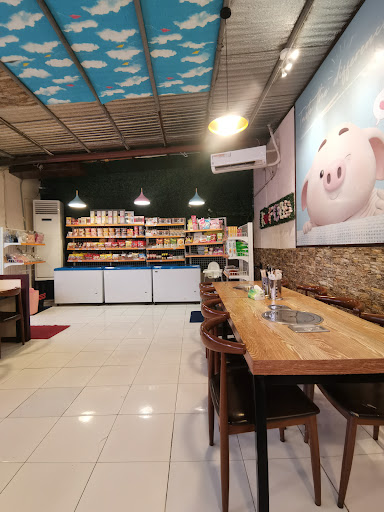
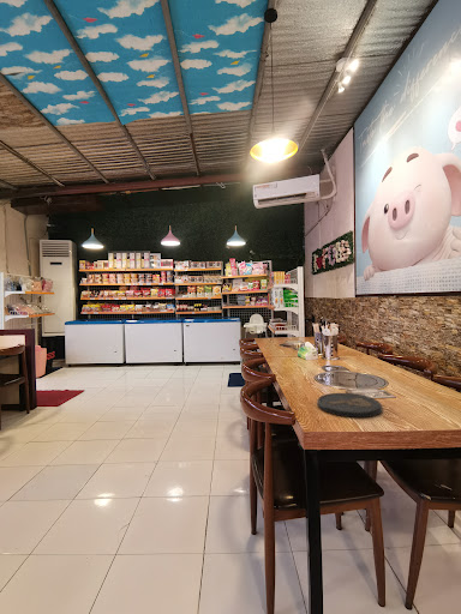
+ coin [316,392,383,419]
